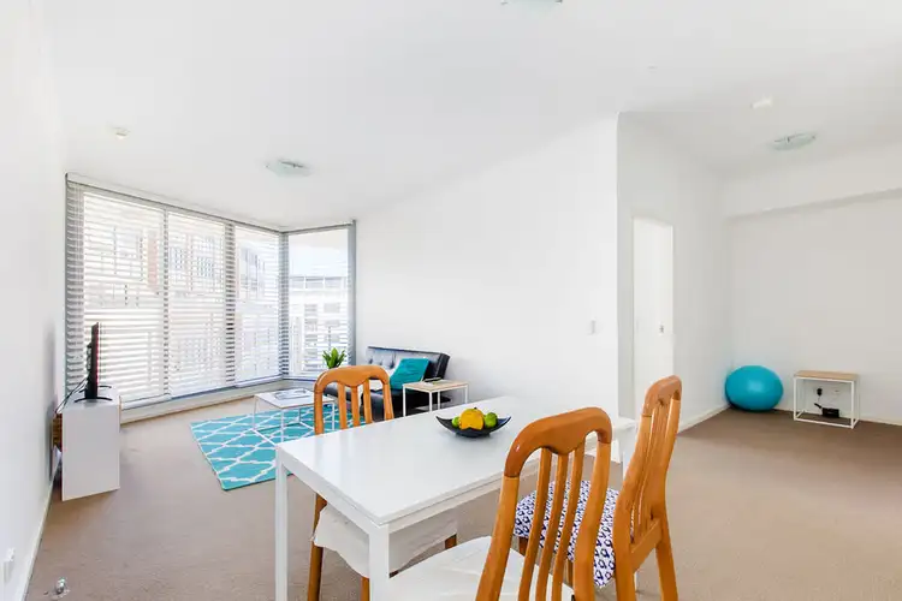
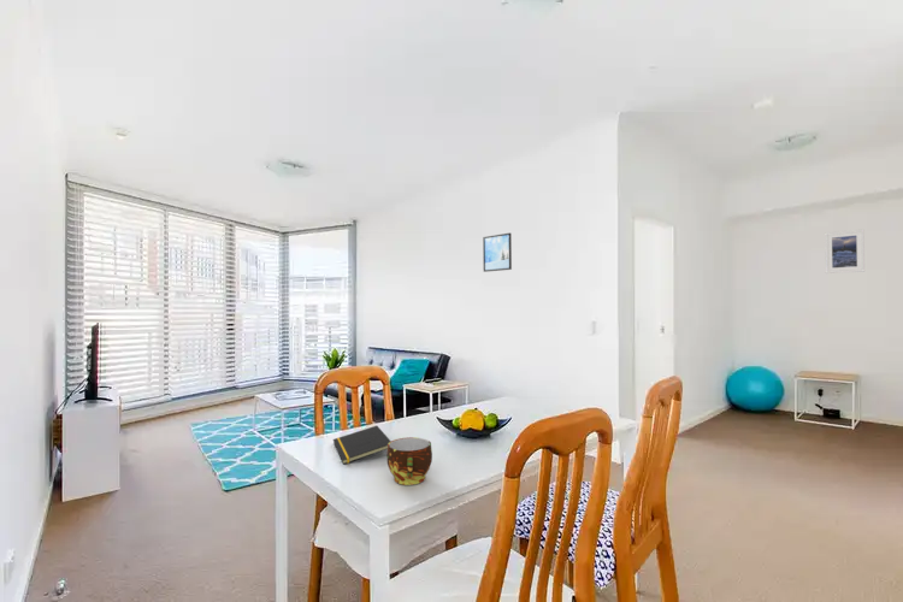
+ notepad [332,425,391,466]
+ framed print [824,229,866,275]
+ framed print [482,231,513,273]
+ cup [385,436,433,486]
